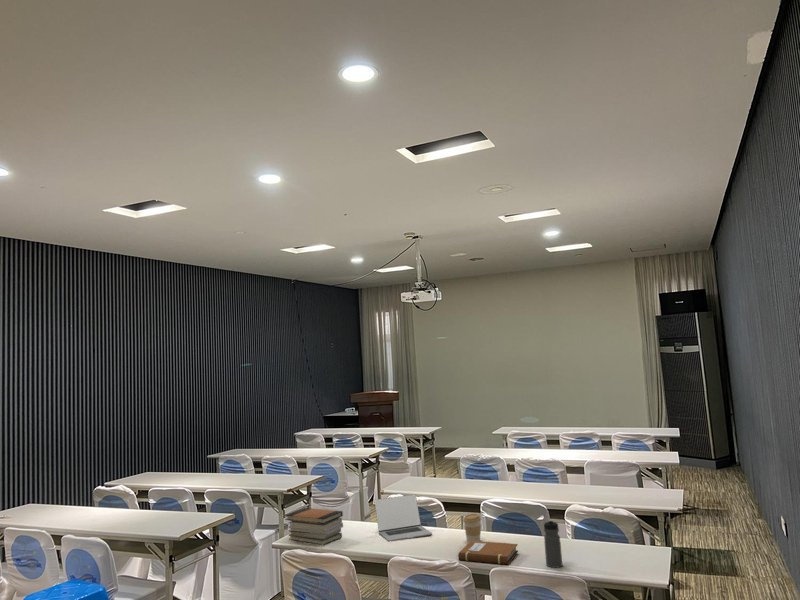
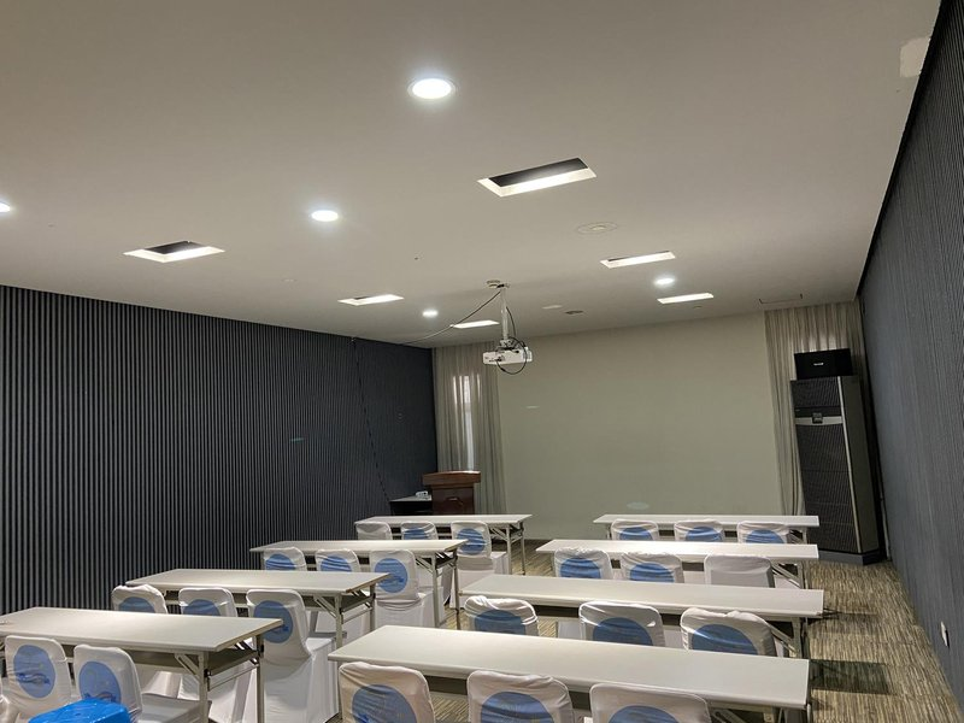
- book stack [284,507,344,546]
- laptop [374,494,433,542]
- notebook [457,540,519,565]
- coffee cup [462,513,482,543]
- water bottle [543,518,563,569]
